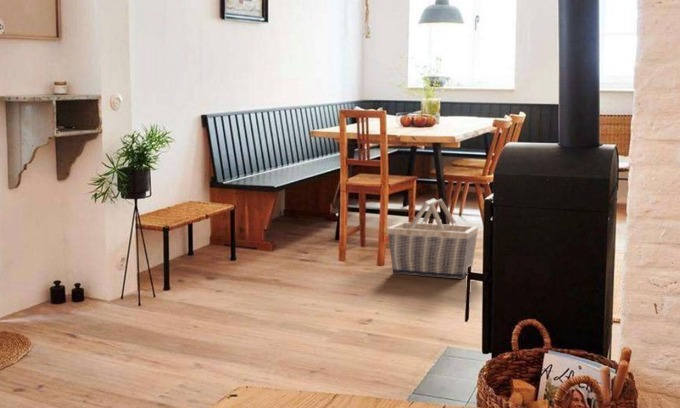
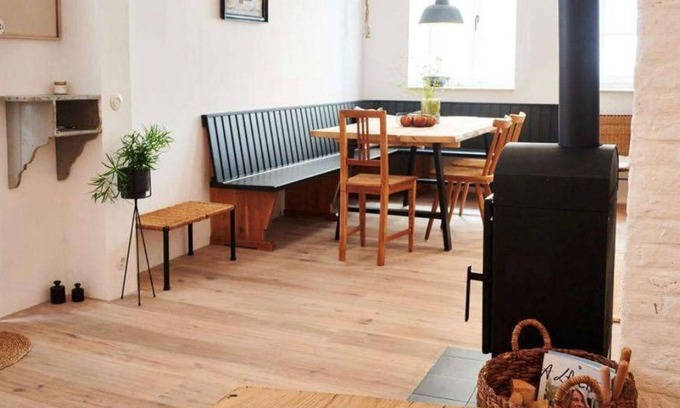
- basket [386,198,479,279]
